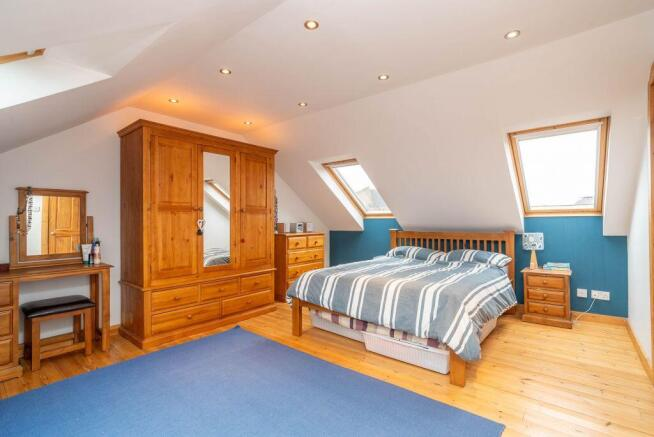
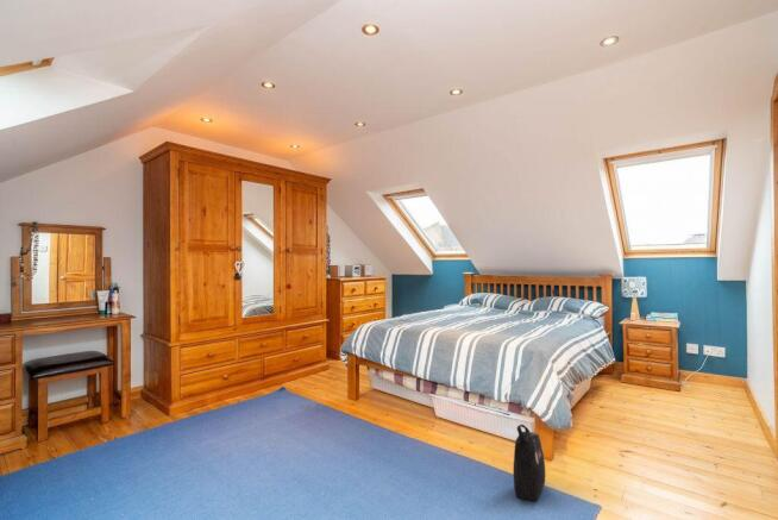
+ backpack [513,424,546,503]
